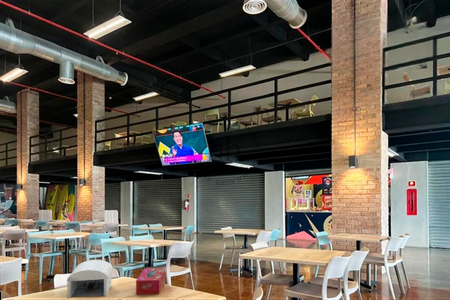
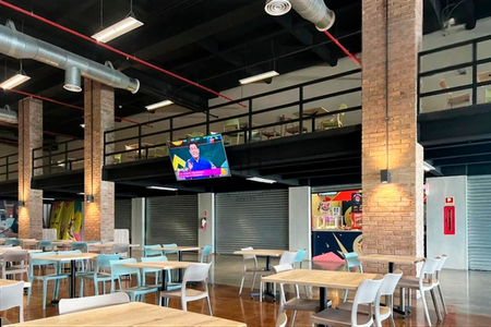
- tissue box [135,267,166,295]
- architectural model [66,259,113,299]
